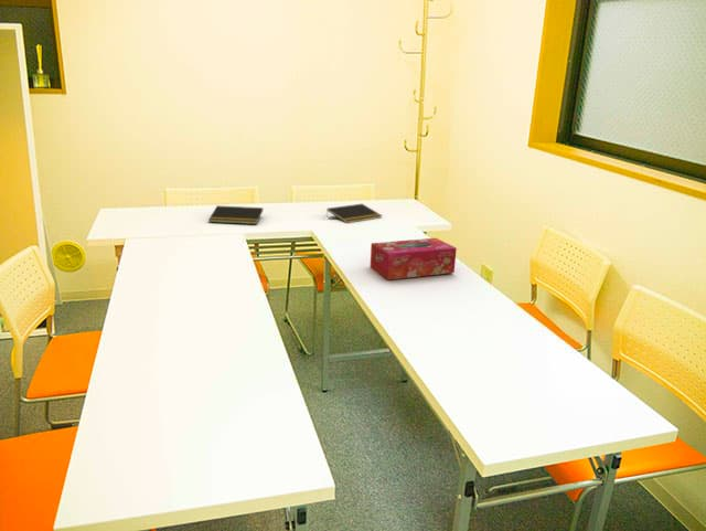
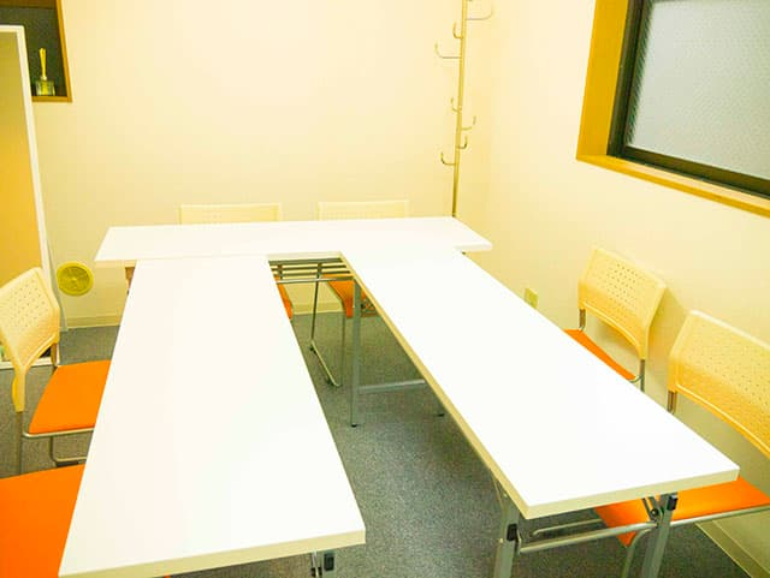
- tissue box [370,237,458,282]
- notepad [207,204,264,225]
- notepad [325,203,384,224]
